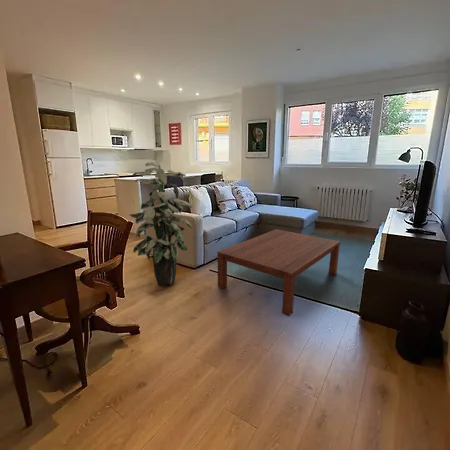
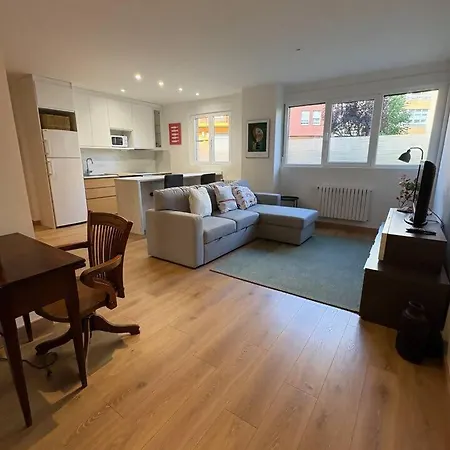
- coffee table [216,228,341,316]
- indoor plant [128,161,193,286]
